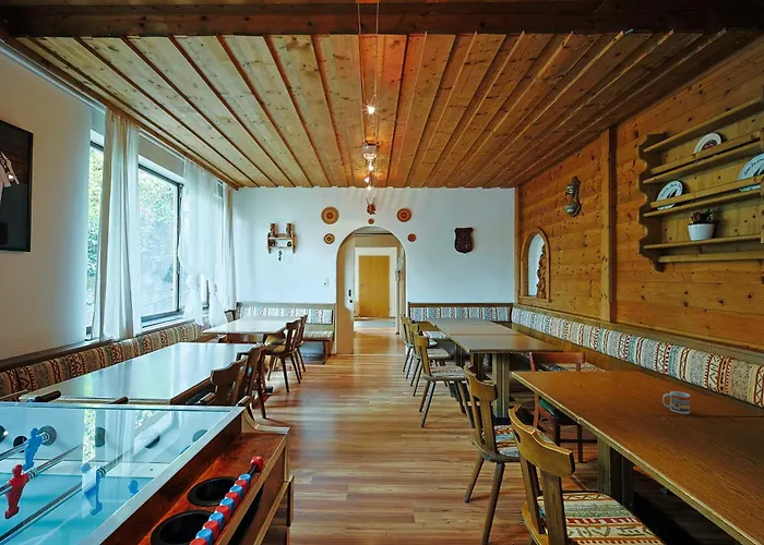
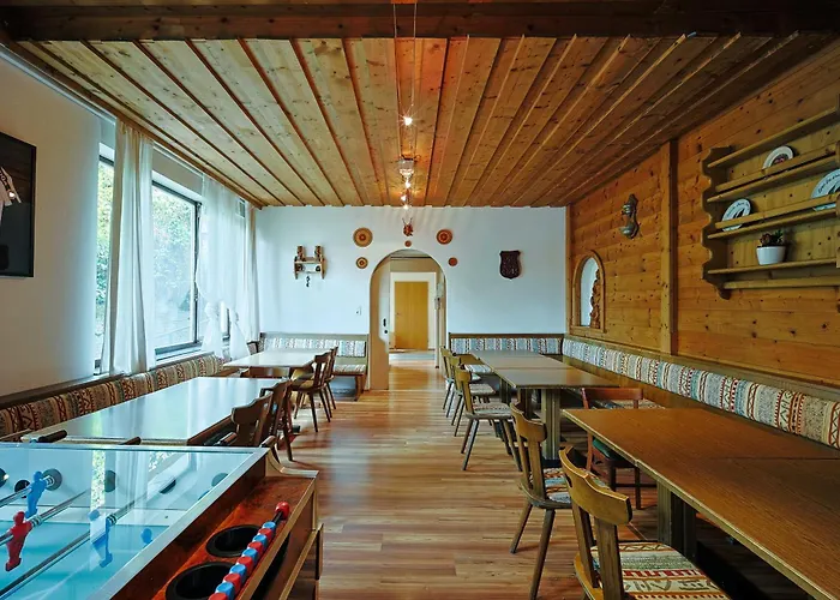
- cup [661,390,691,415]
